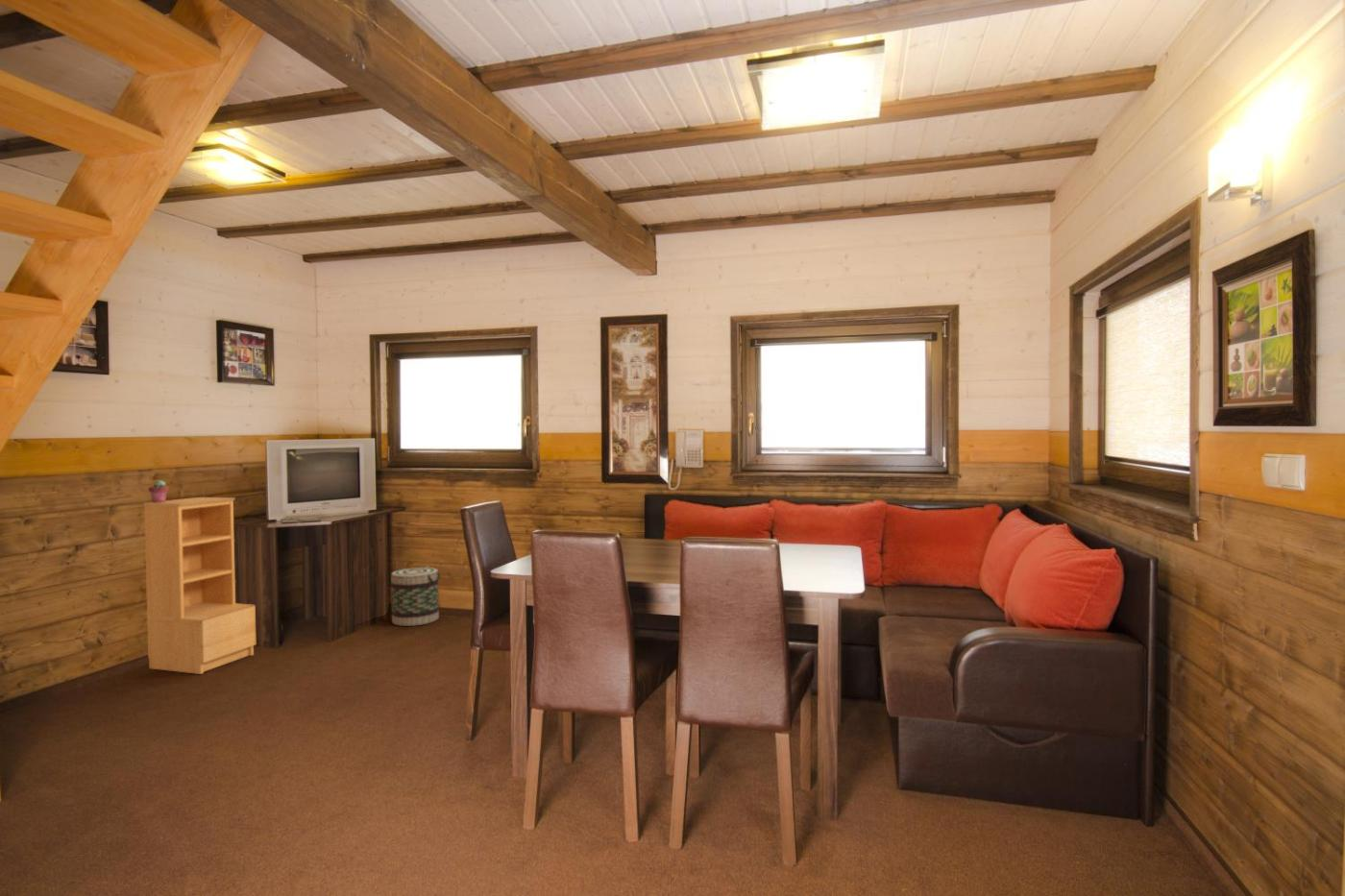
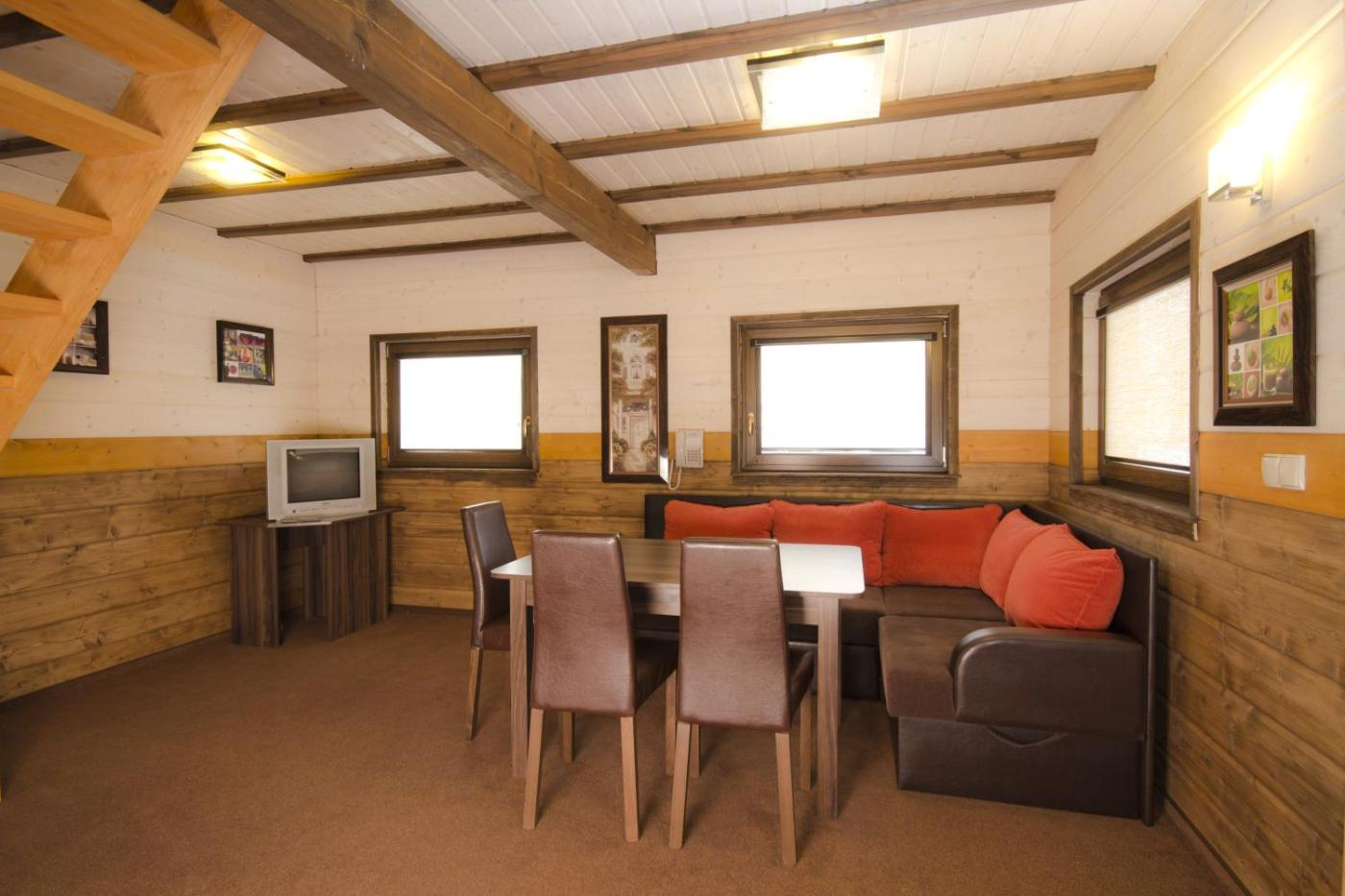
- bookshelf [143,496,257,675]
- potted succulent [147,479,170,502]
- basket [389,565,441,627]
